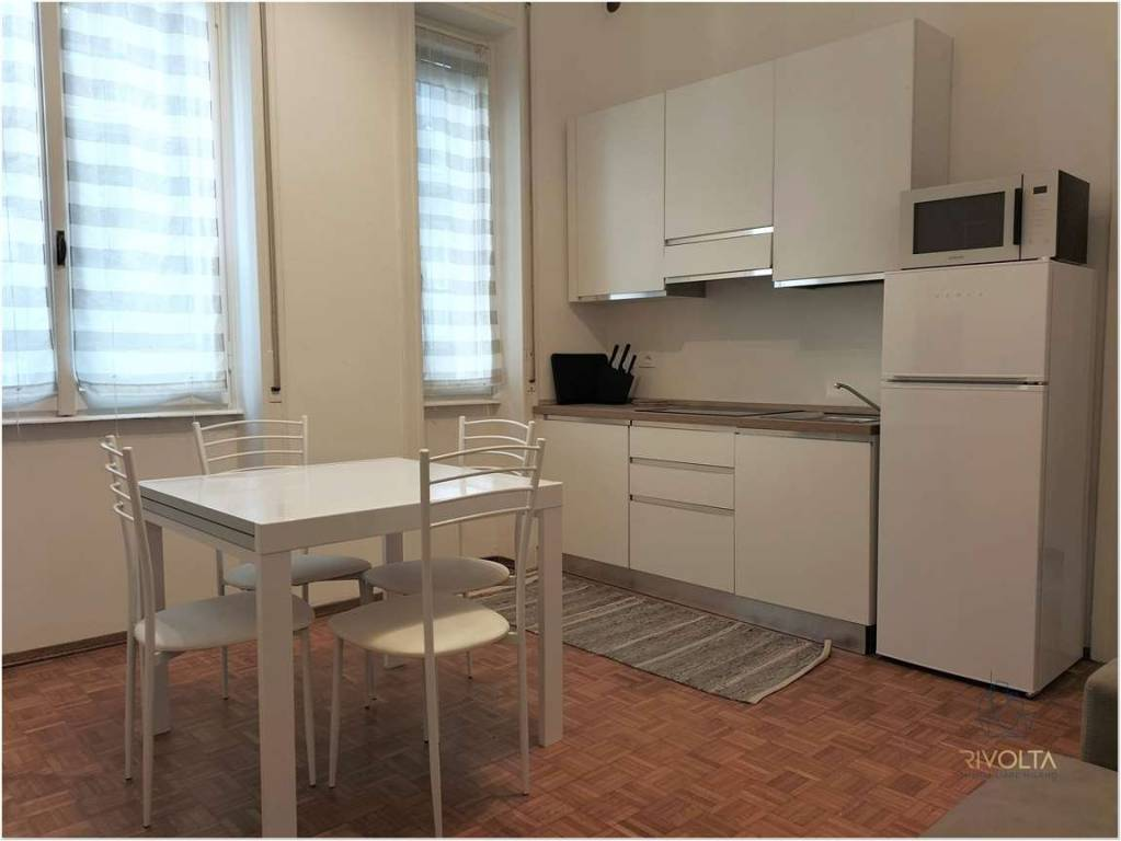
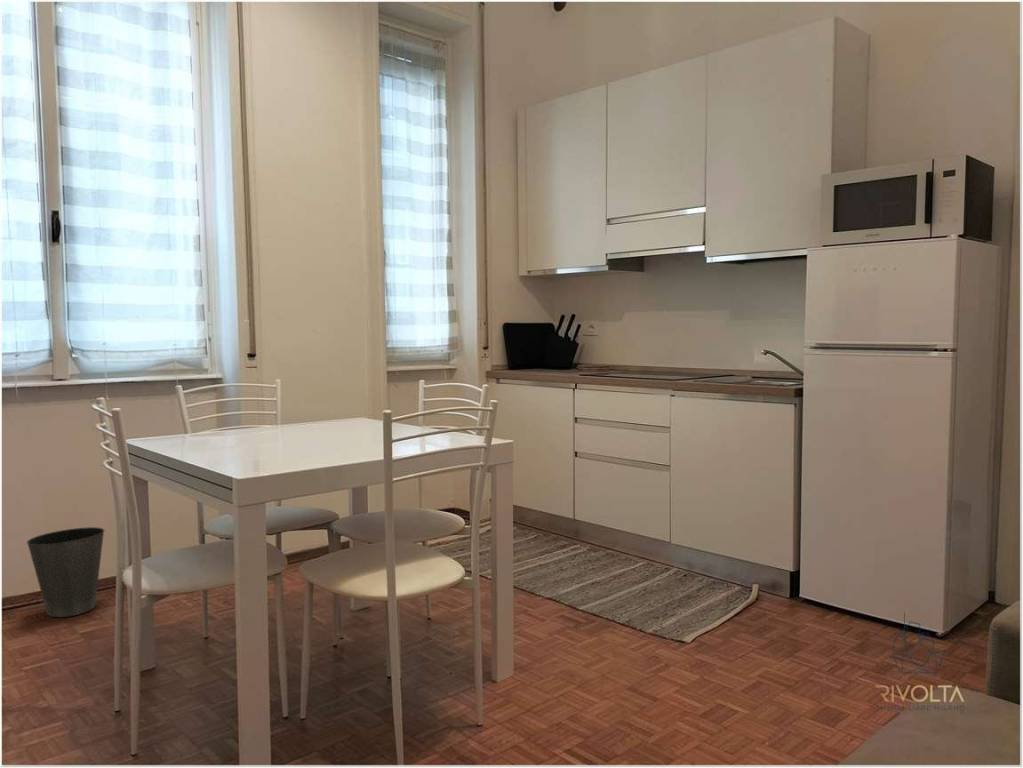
+ waste basket [26,526,106,618]
